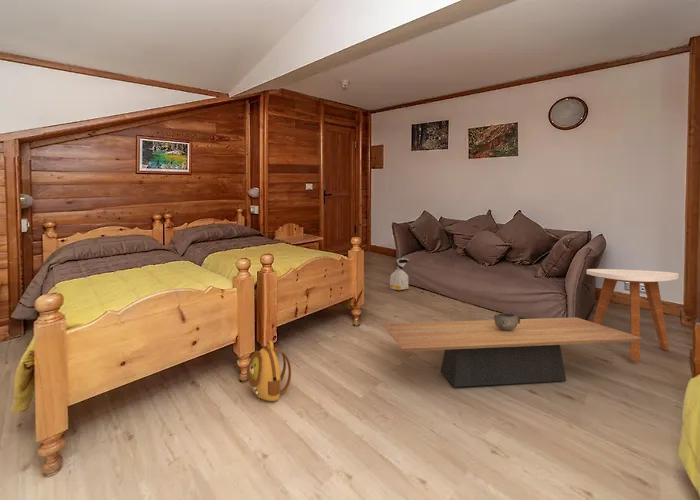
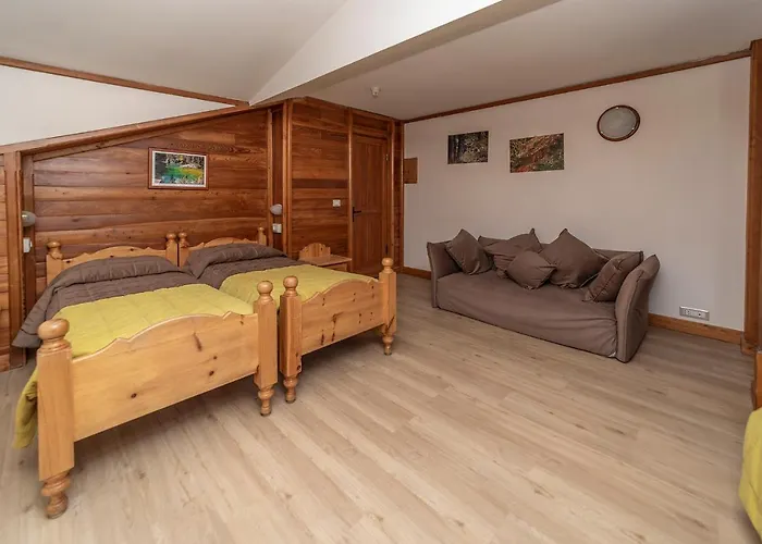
- coffee table [381,316,642,388]
- decorative bowl [493,312,521,331]
- bag [388,257,410,291]
- side table [585,268,680,362]
- backpack [247,340,292,402]
